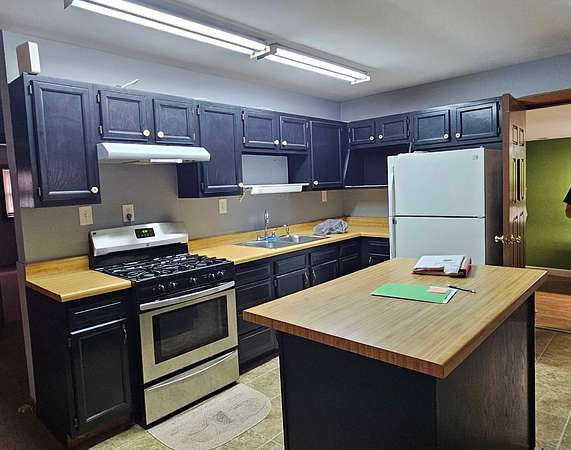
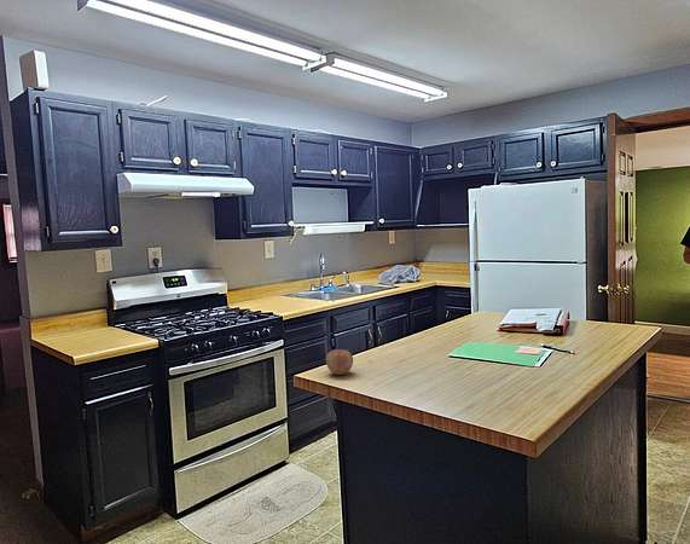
+ apple [325,348,354,376]
